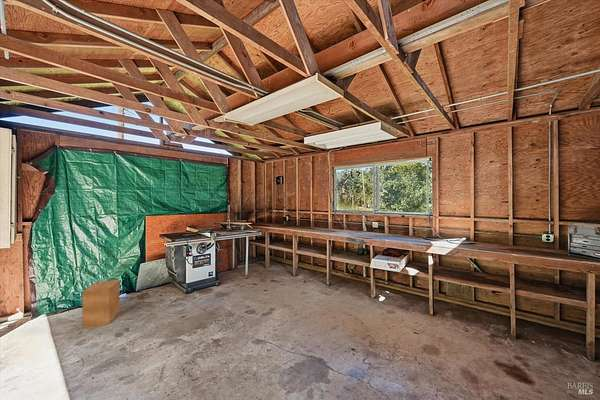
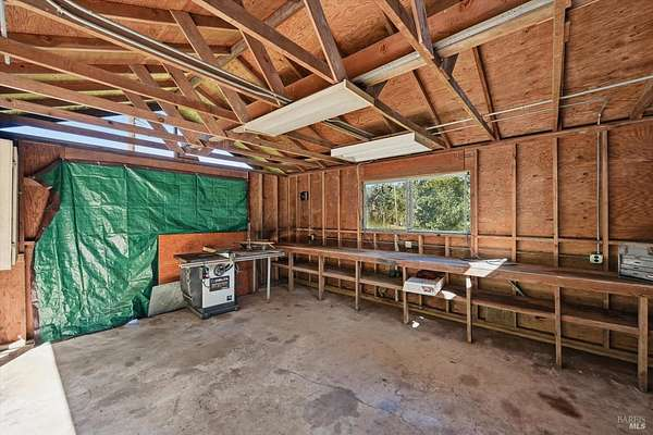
- cardboard box [81,279,121,329]
